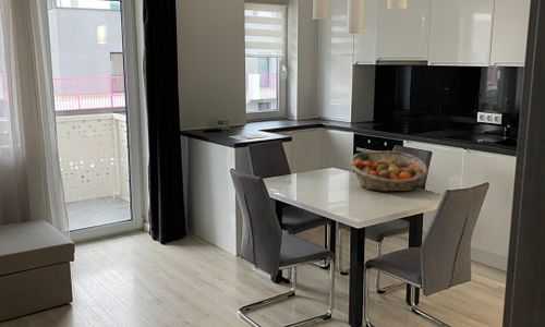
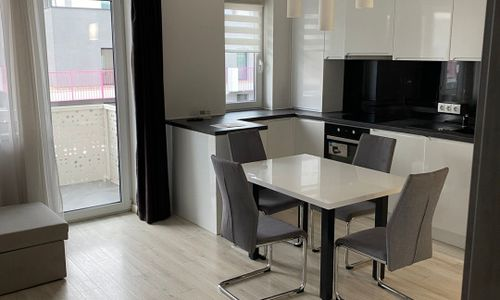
- fruit basket [349,150,429,193]
